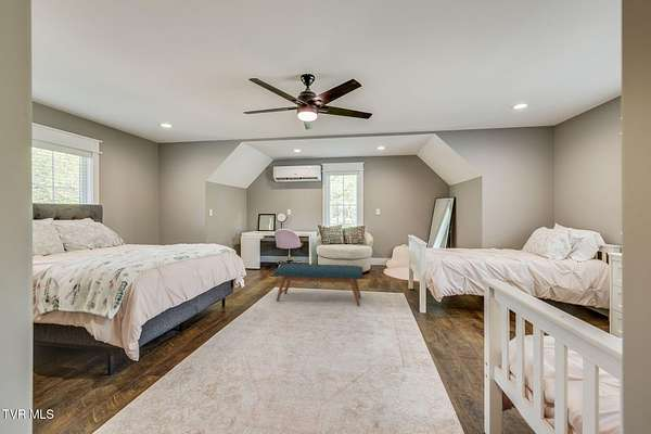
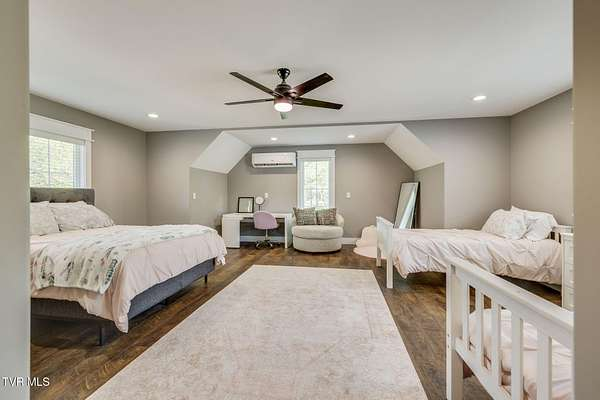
- bench [272,263,365,307]
